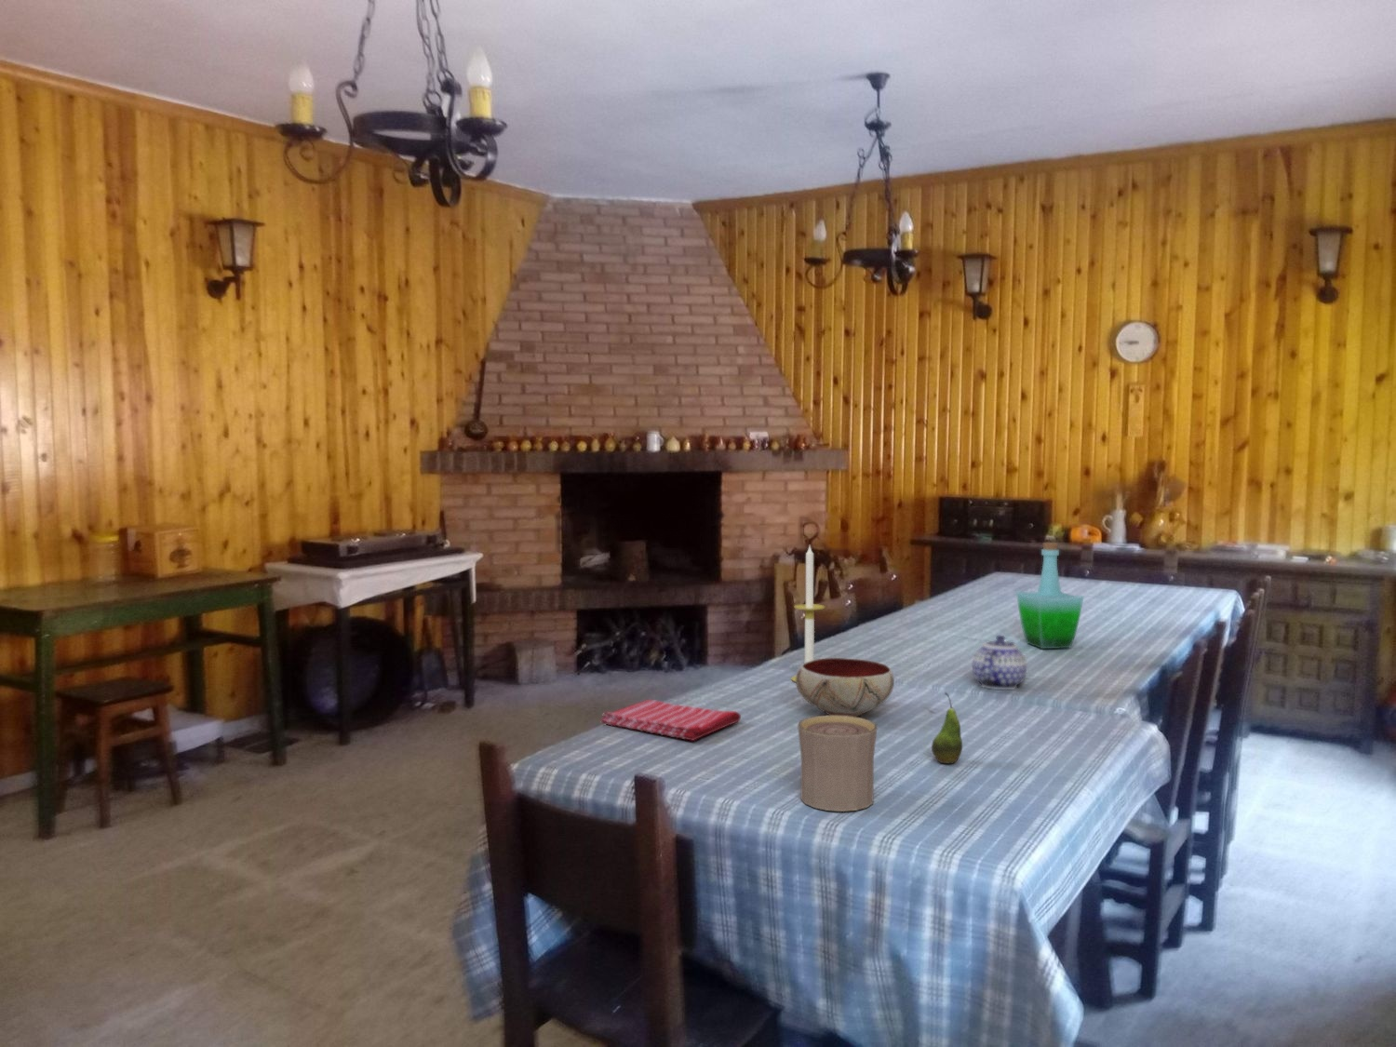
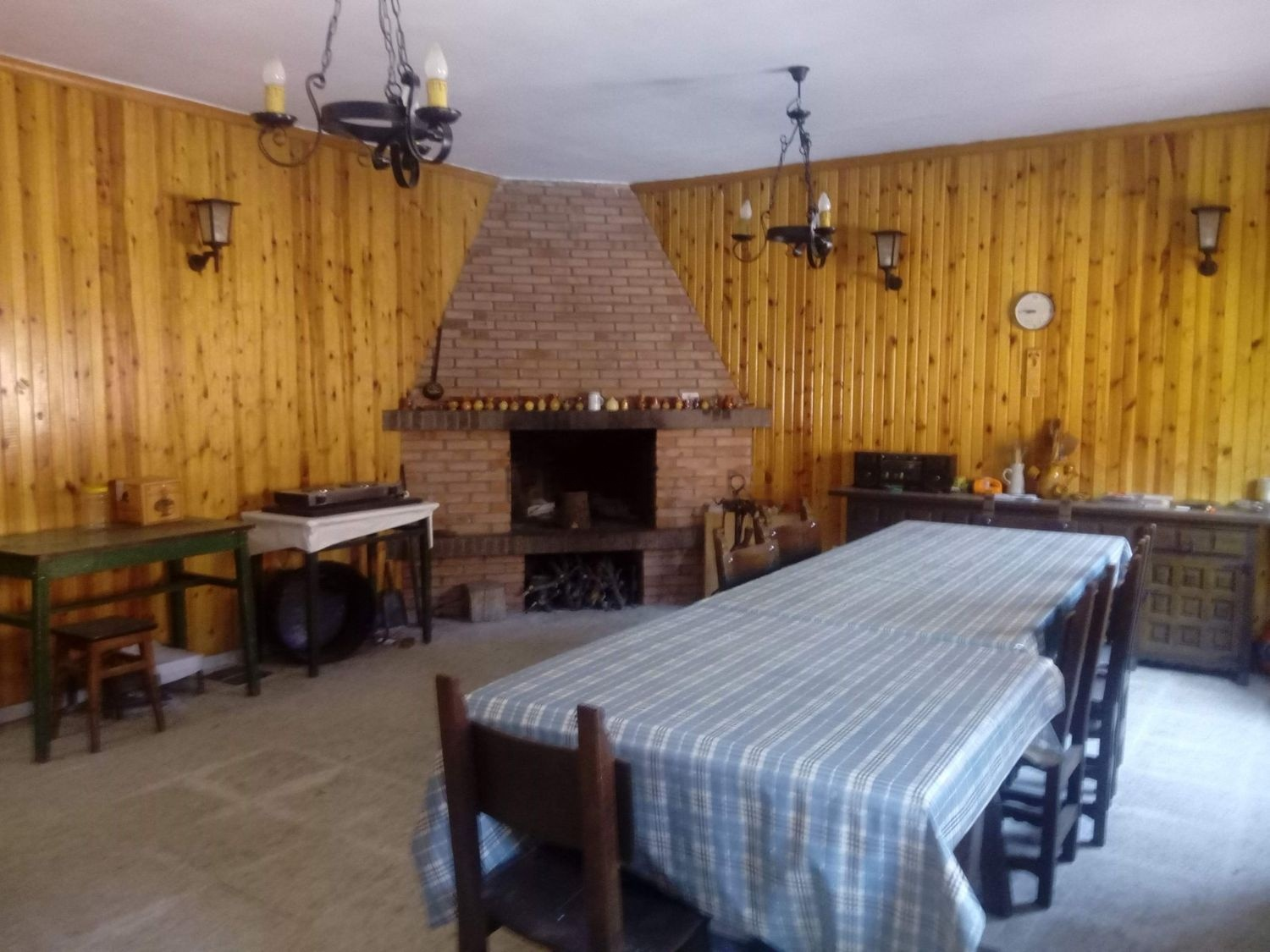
- teapot [972,635,1028,691]
- candle [790,545,826,683]
- fruit [931,692,963,764]
- cup [797,715,878,813]
- dish towel [599,699,742,741]
- bowl [795,657,895,717]
- bottle [1016,542,1085,650]
